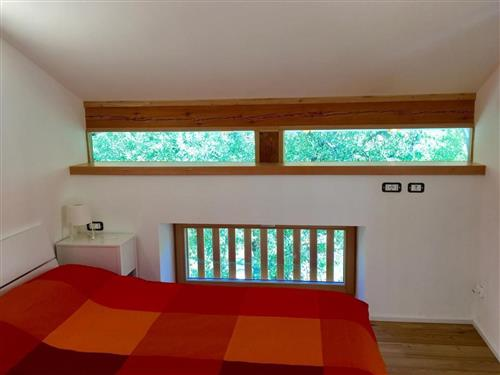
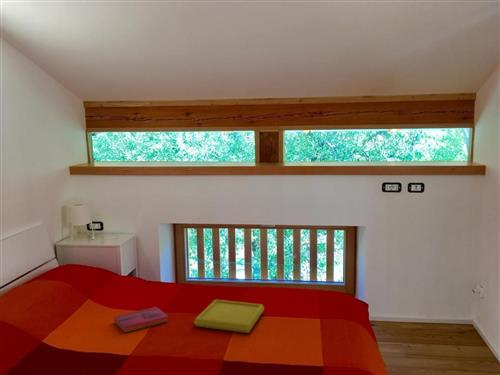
+ serving tray [193,299,265,334]
+ hardback book [113,306,169,333]
